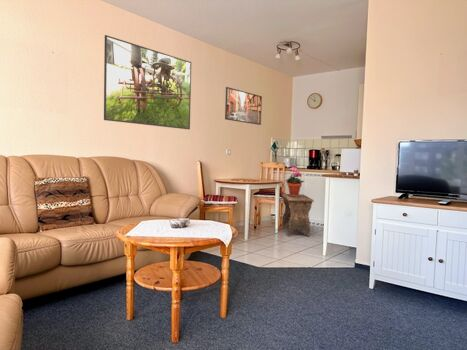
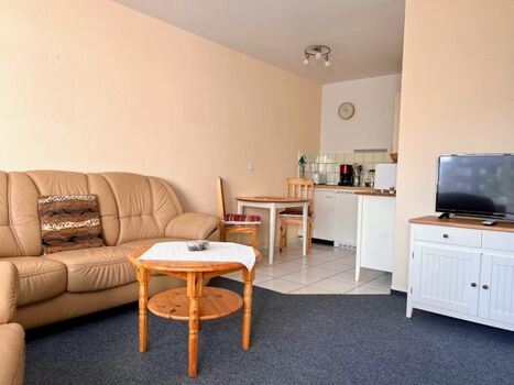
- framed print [103,34,192,130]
- potted plant [285,166,305,197]
- footstool [281,193,315,238]
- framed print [224,86,263,126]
